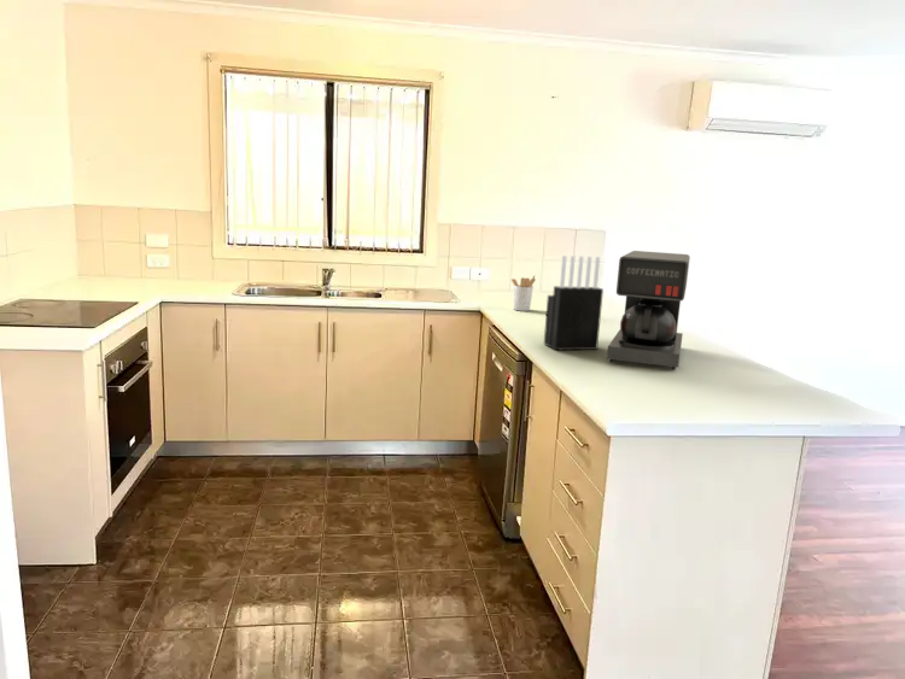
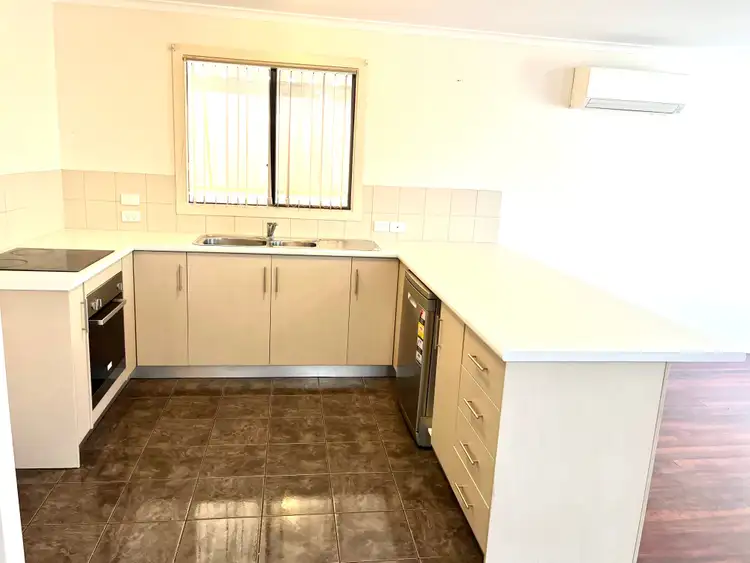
- utensil holder [510,275,537,312]
- knife block [543,254,605,351]
- coffee maker [606,250,691,370]
